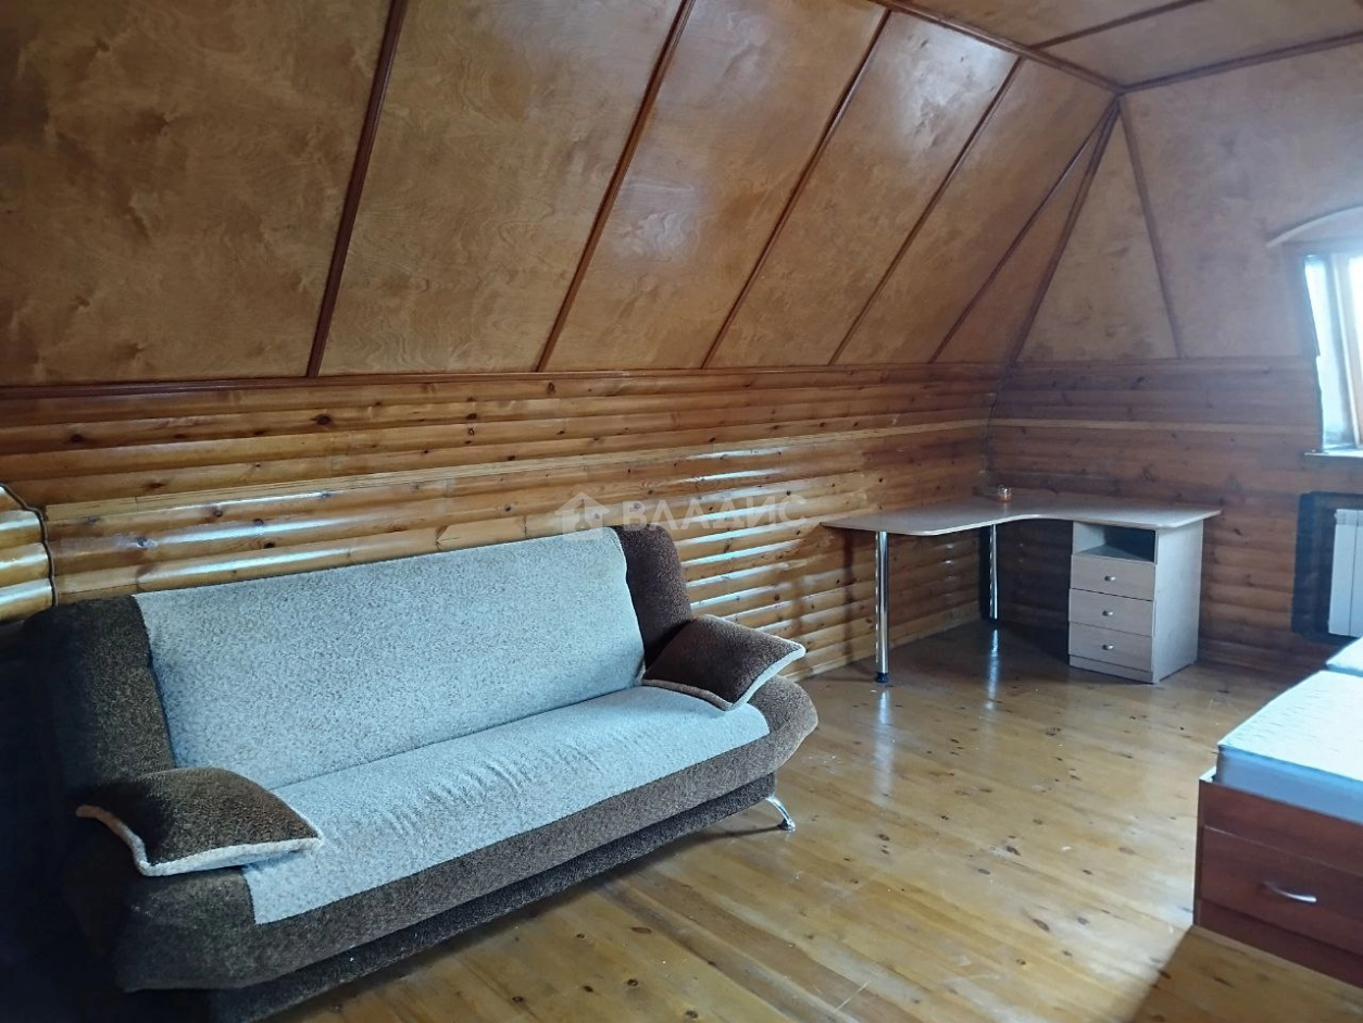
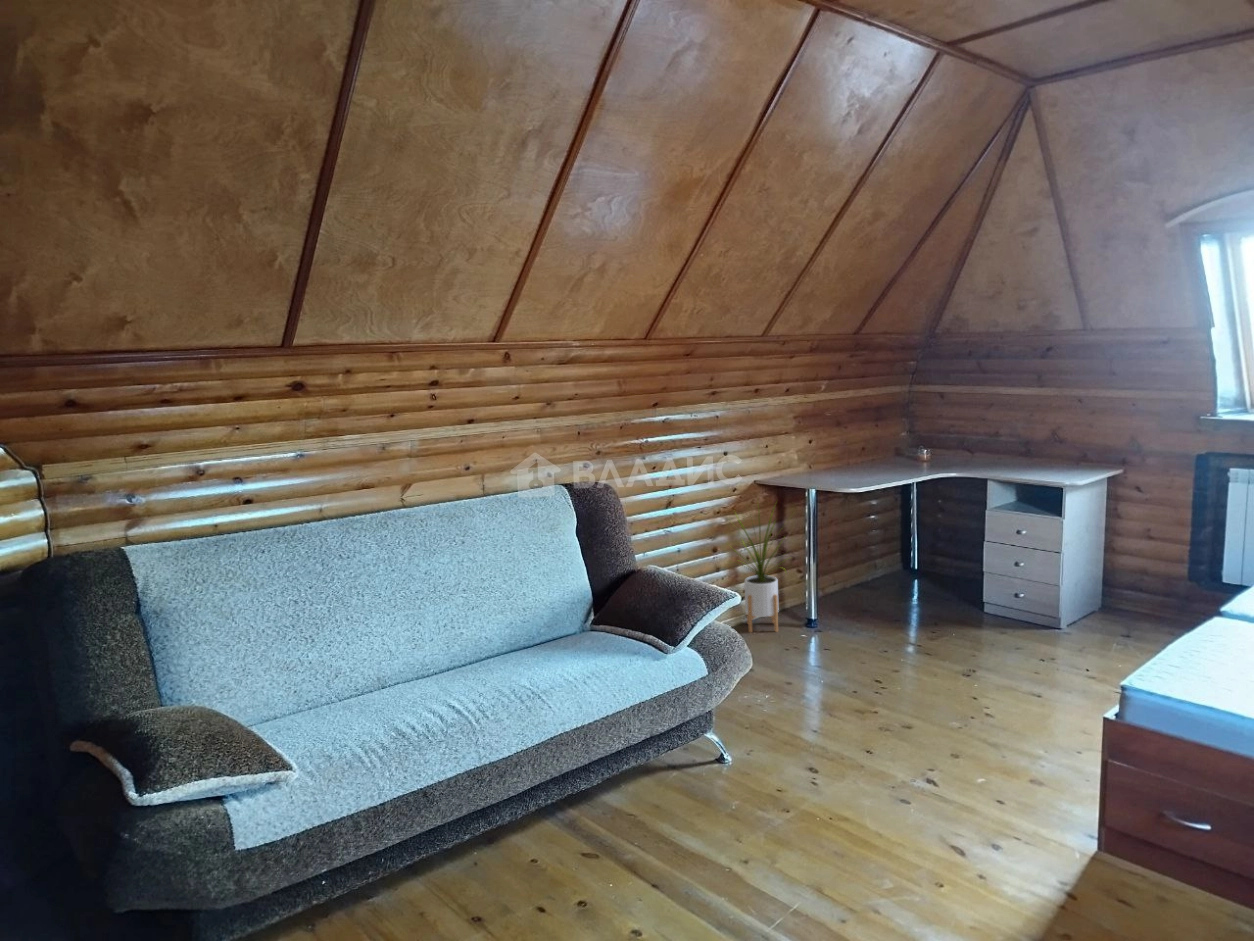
+ house plant [725,497,797,634]
